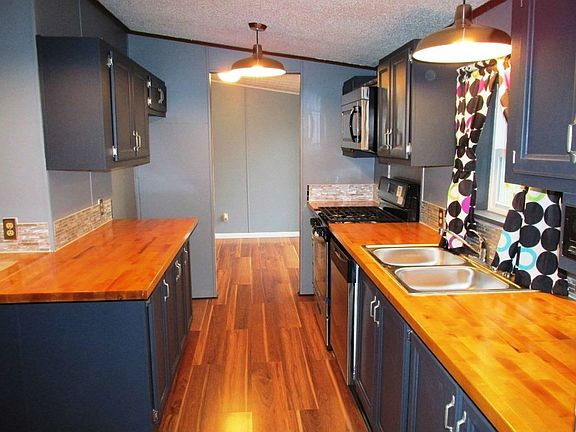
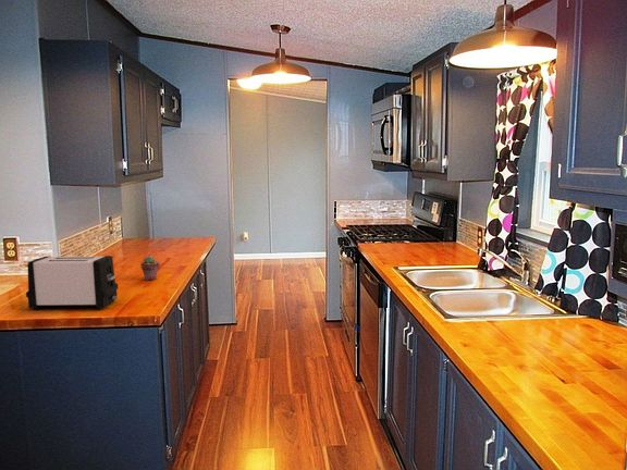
+ potted succulent [139,255,160,281]
+ toaster [25,255,119,311]
